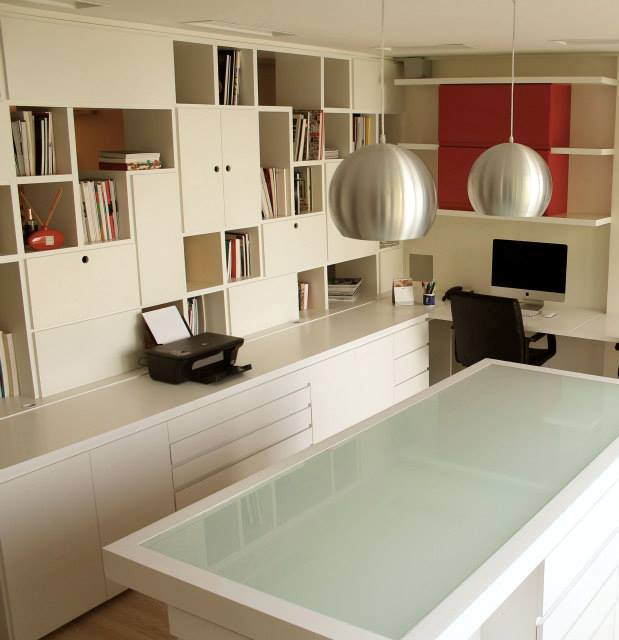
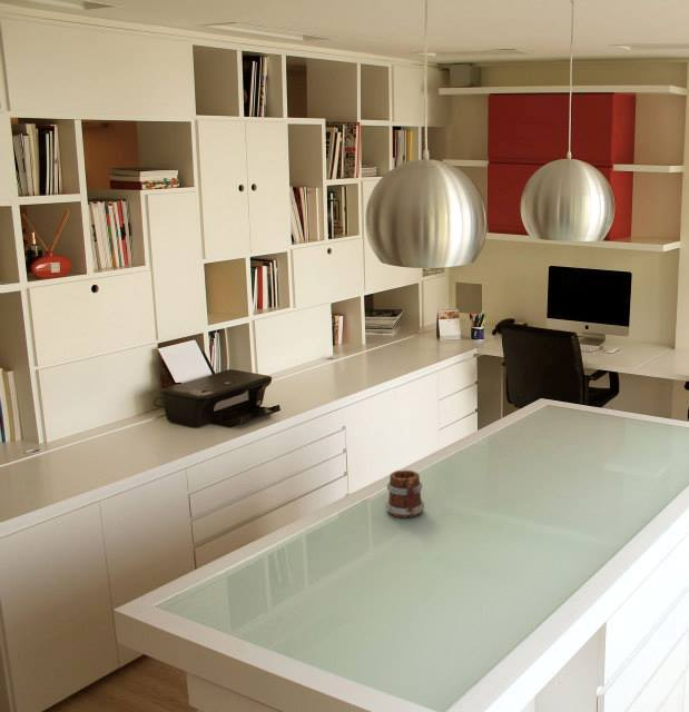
+ mug [384,469,425,520]
